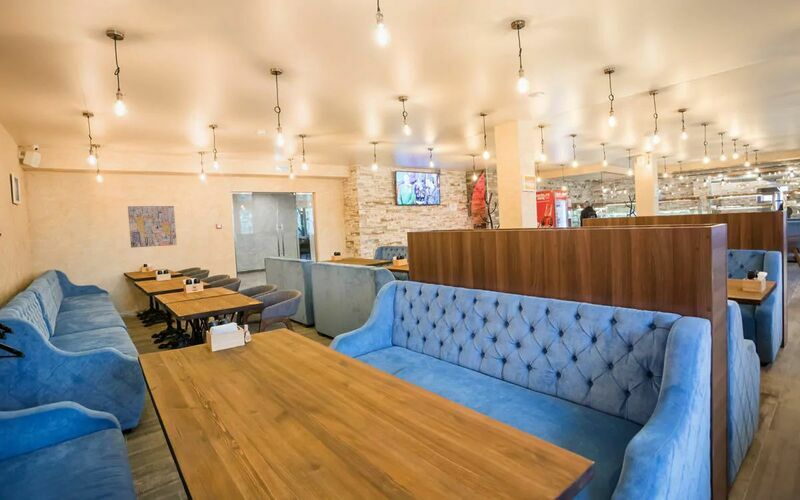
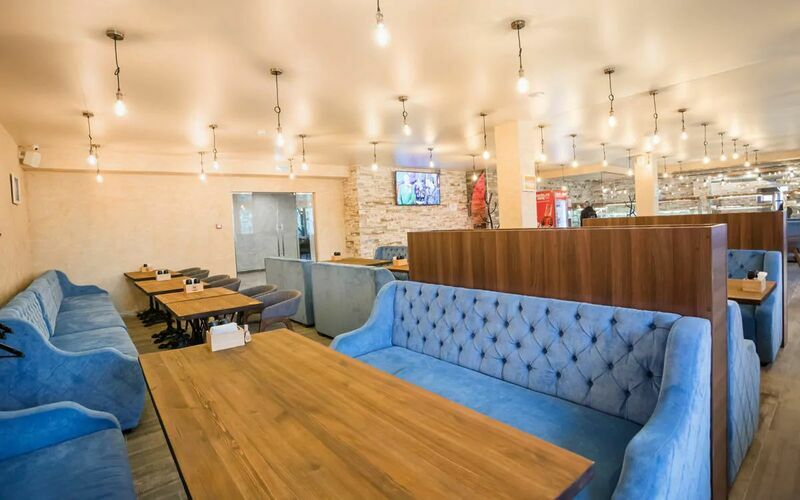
- wall art [127,205,178,249]
